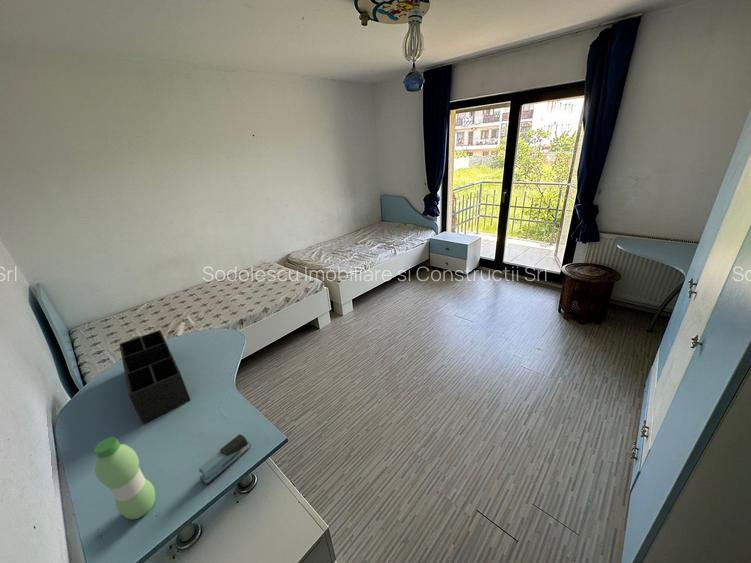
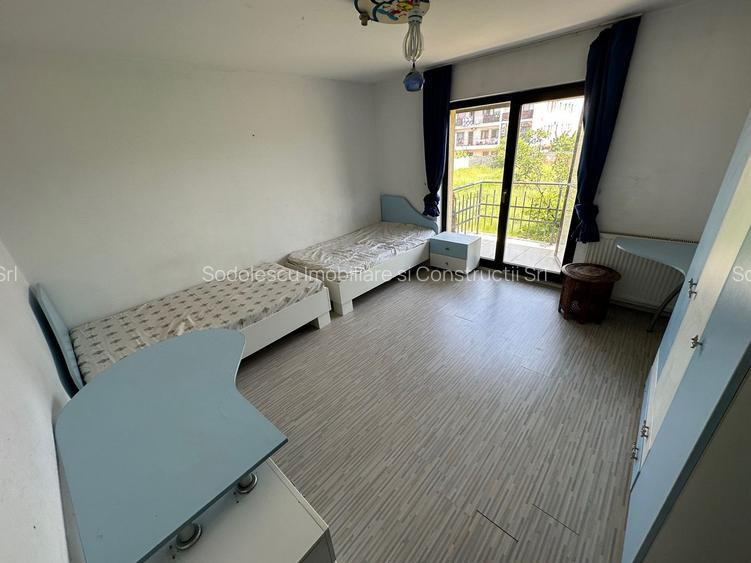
- desk organizer [118,329,192,425]
- water bottle [93,436,156,521]
- stapler [198,433,252,486]
